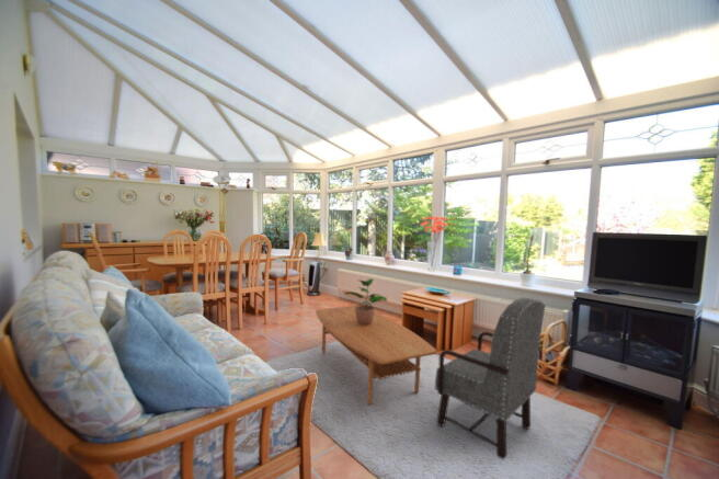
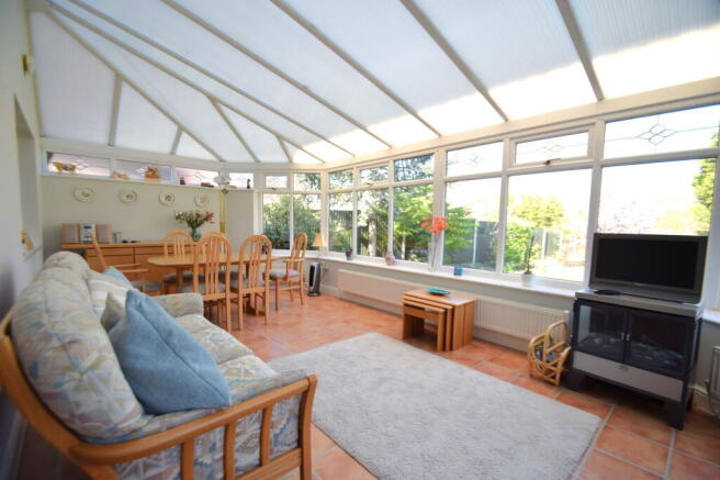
- coffee table [315,305,437,406]
- armchair [434,297,547,460]
- potted plant [343,277,388,326]
